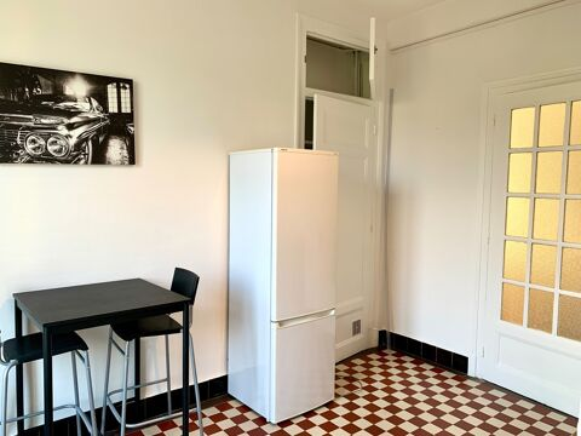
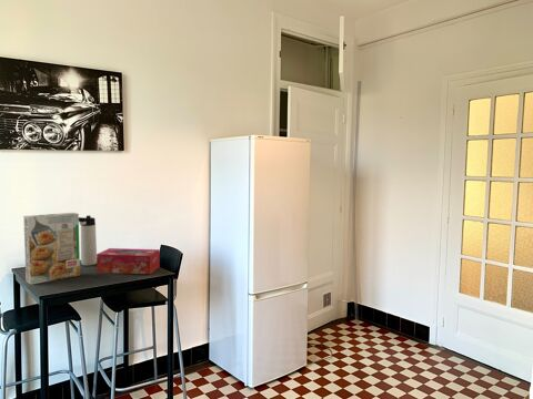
+ tissue box [95,247,161,275]
+ cereal box [22,212,81,286]
+ thermos bottle [79,214,98,267]
